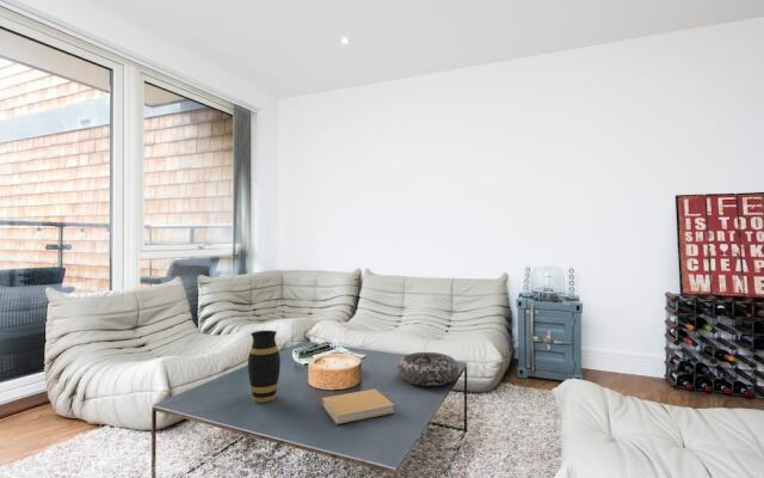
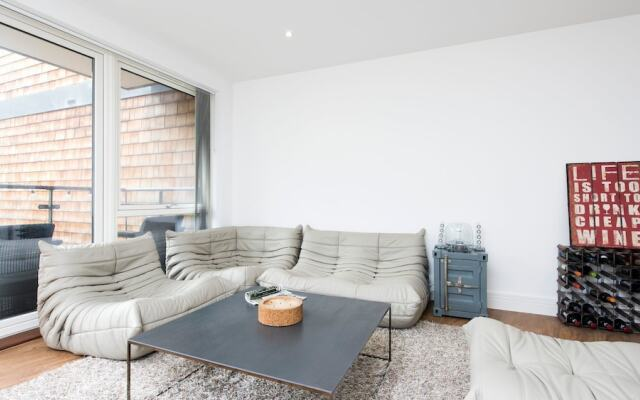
- decorative bowl [396,351,460,387]
- book [321,388,395,425]
- vase [247,330,282,403]
